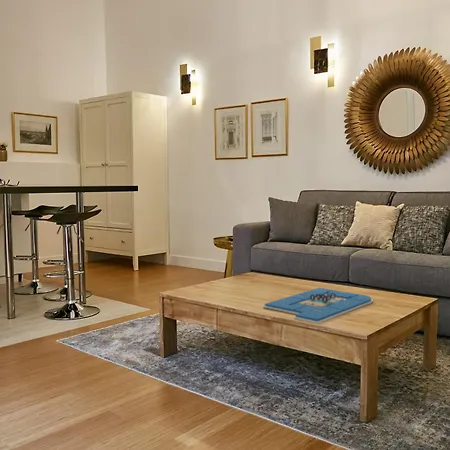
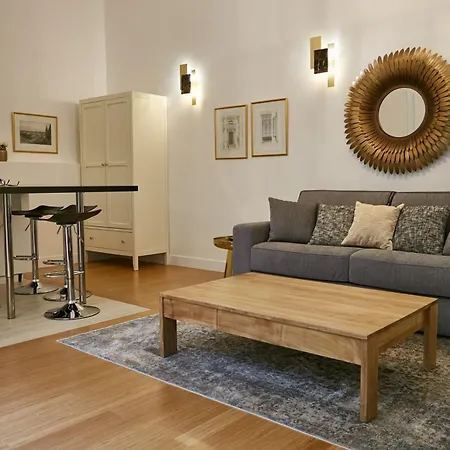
- board game [262,287,373,325]
